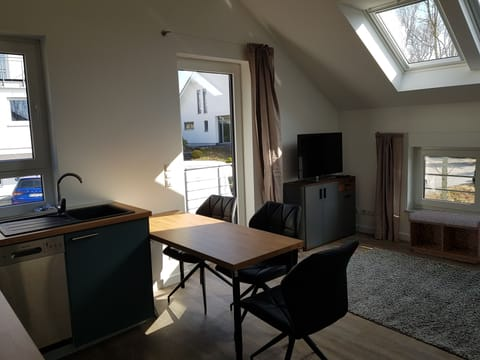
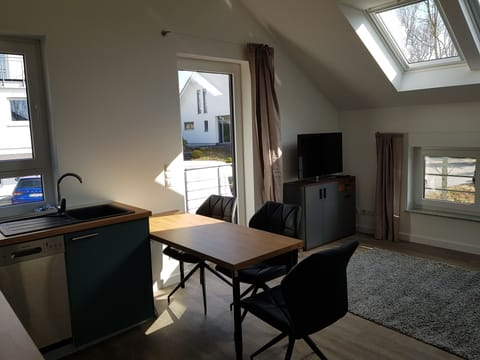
- bench [407,209,480,265]
